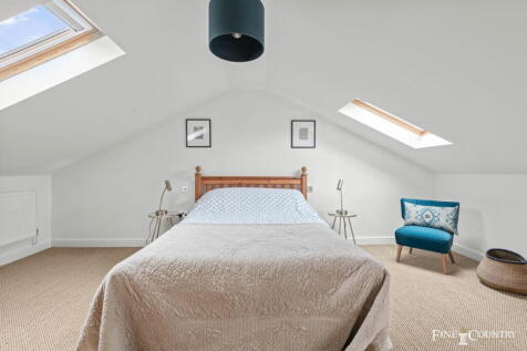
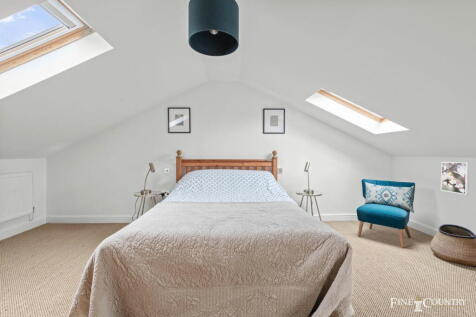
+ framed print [440,161,470,196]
